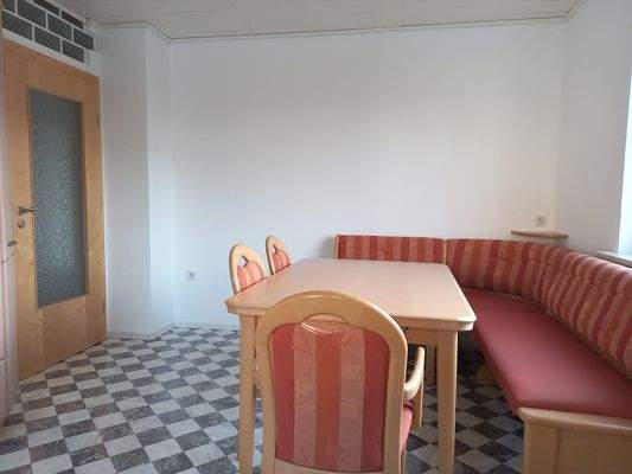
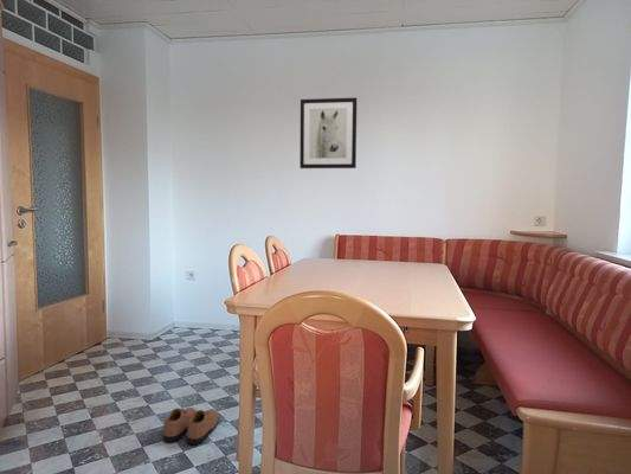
+ shoe [162,406,220,446]
+ wall art [298,96,358,169]
